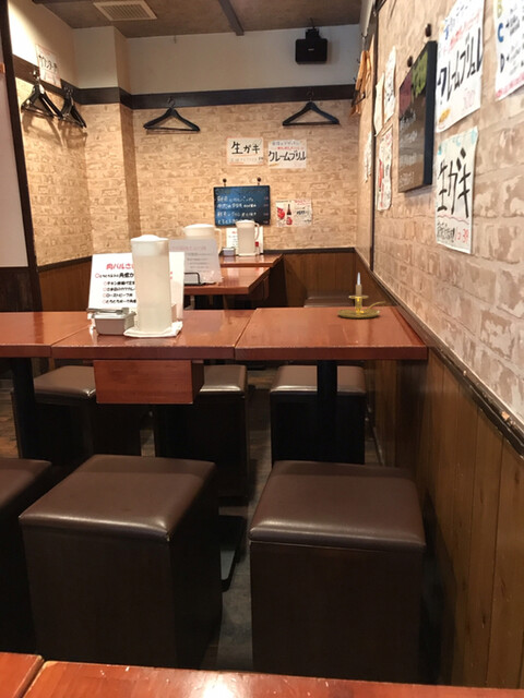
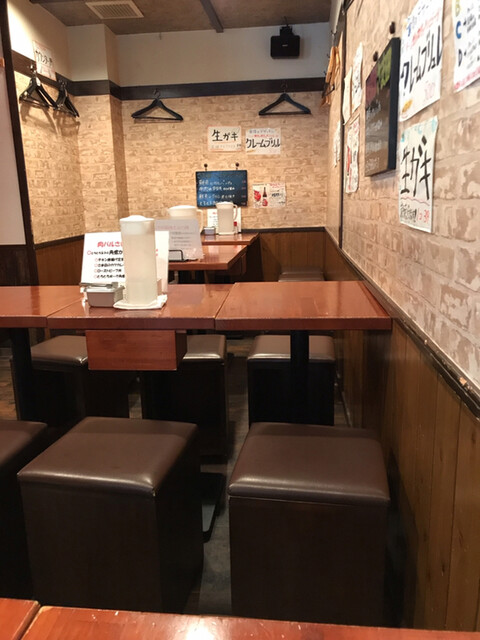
- candle holder [336,272,384,320]
